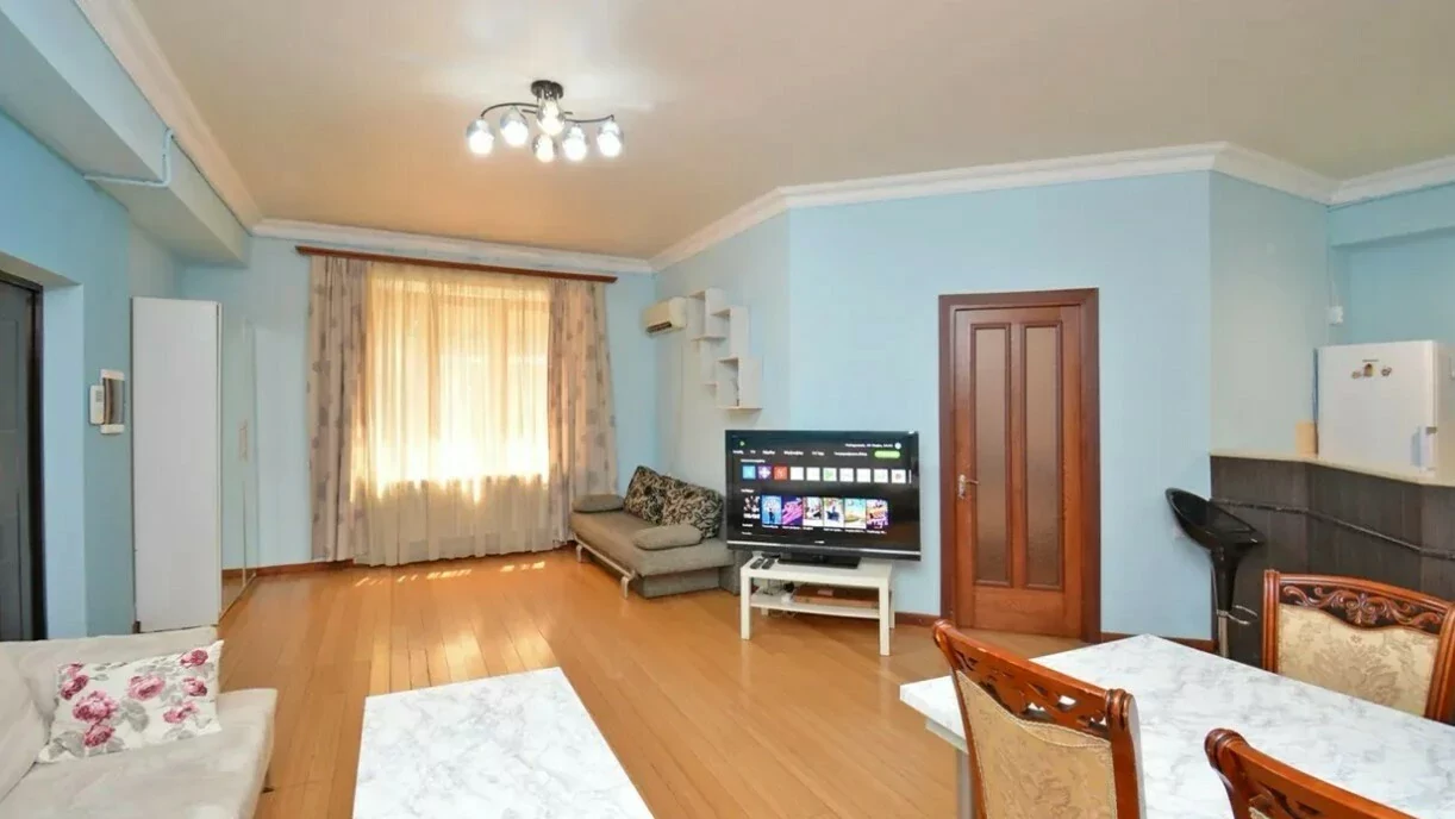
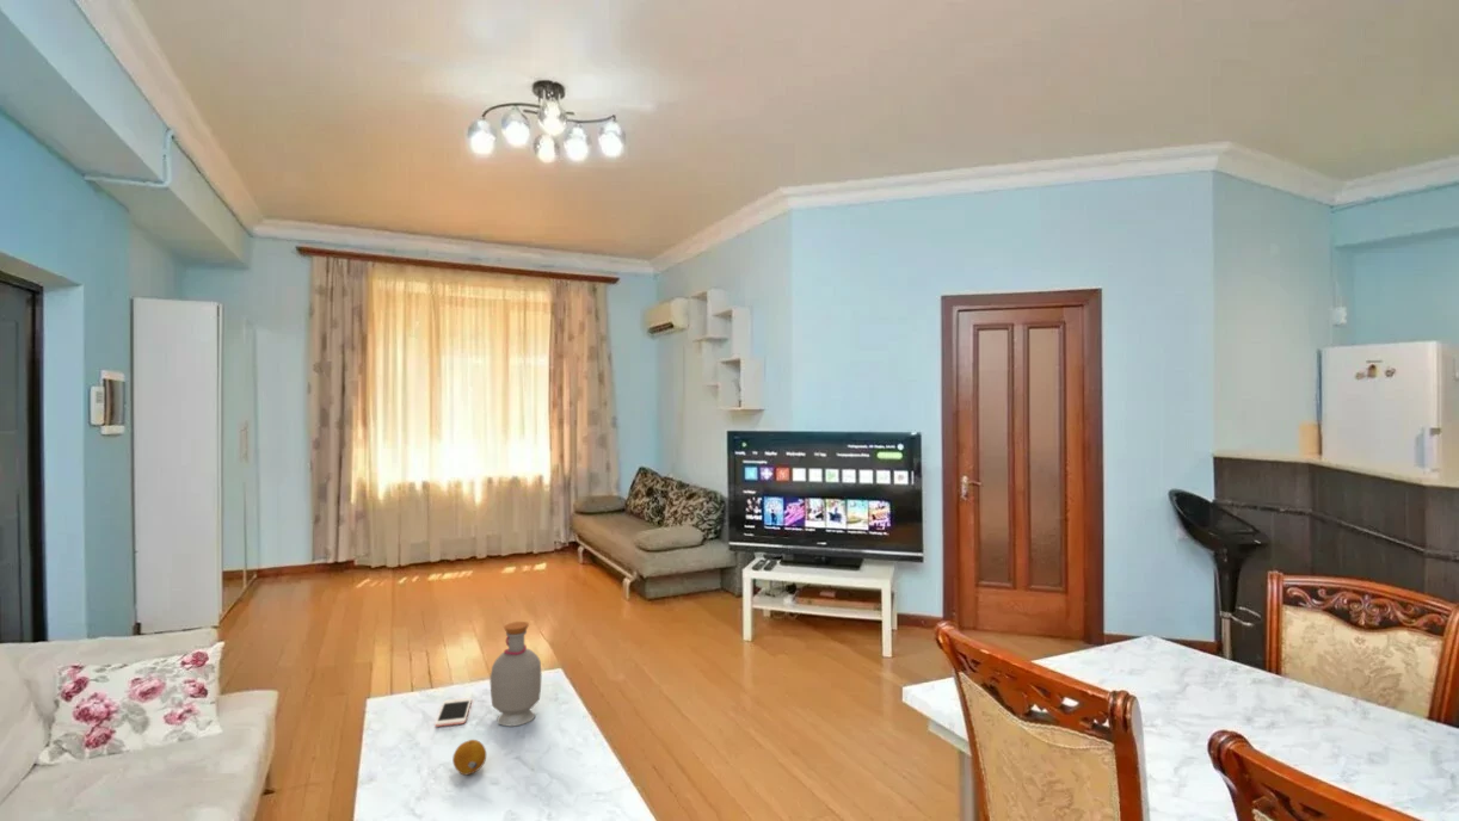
+ fruit [451,739,487,776]
+ cell phone [435,697,473,728]
+ bottle [488,621,543,727]
